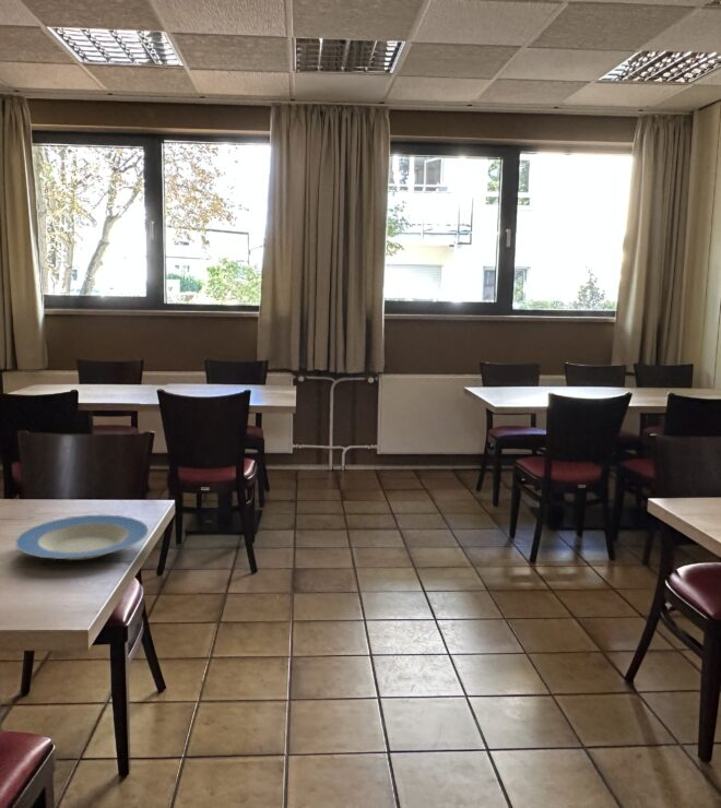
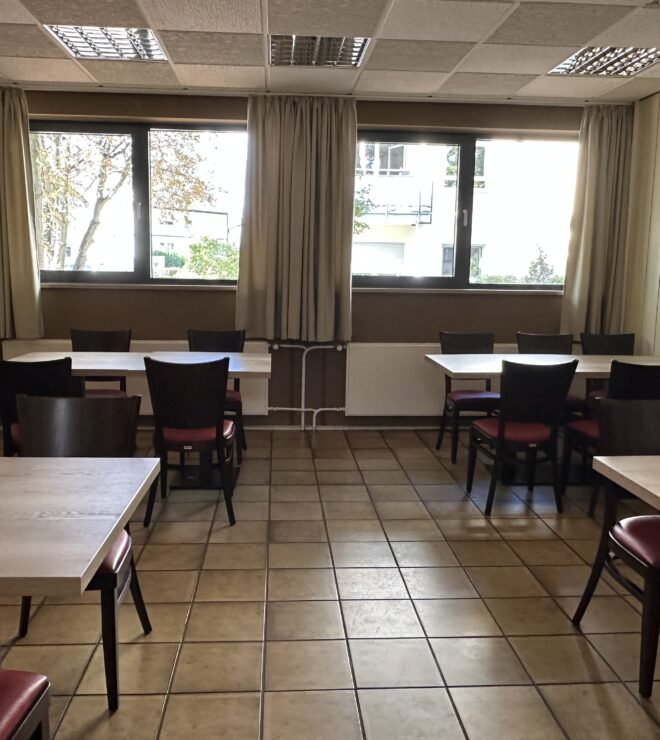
- plate [14,514,150,561]
